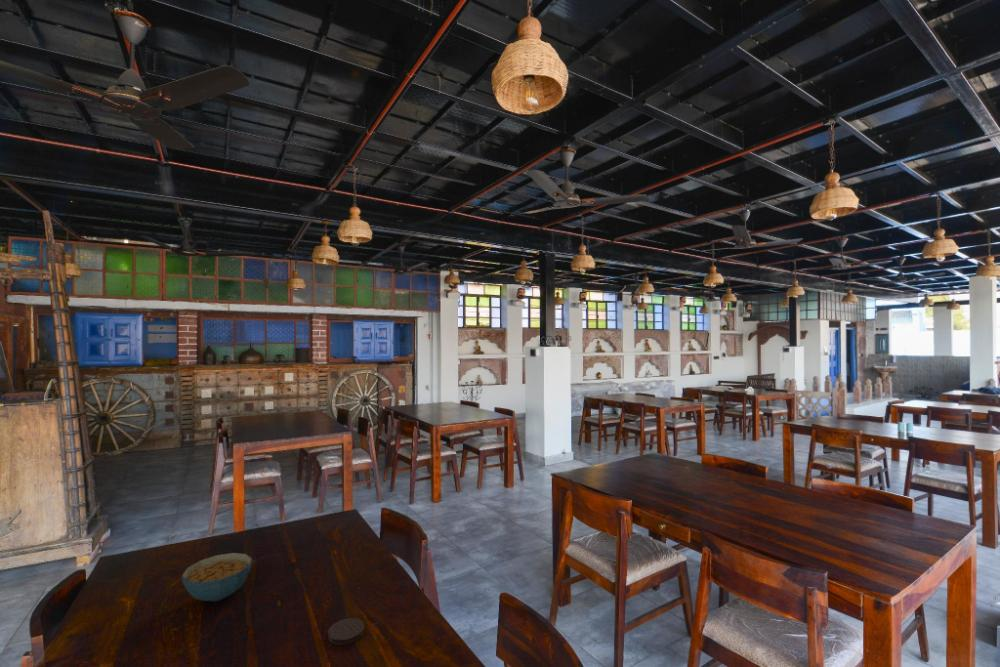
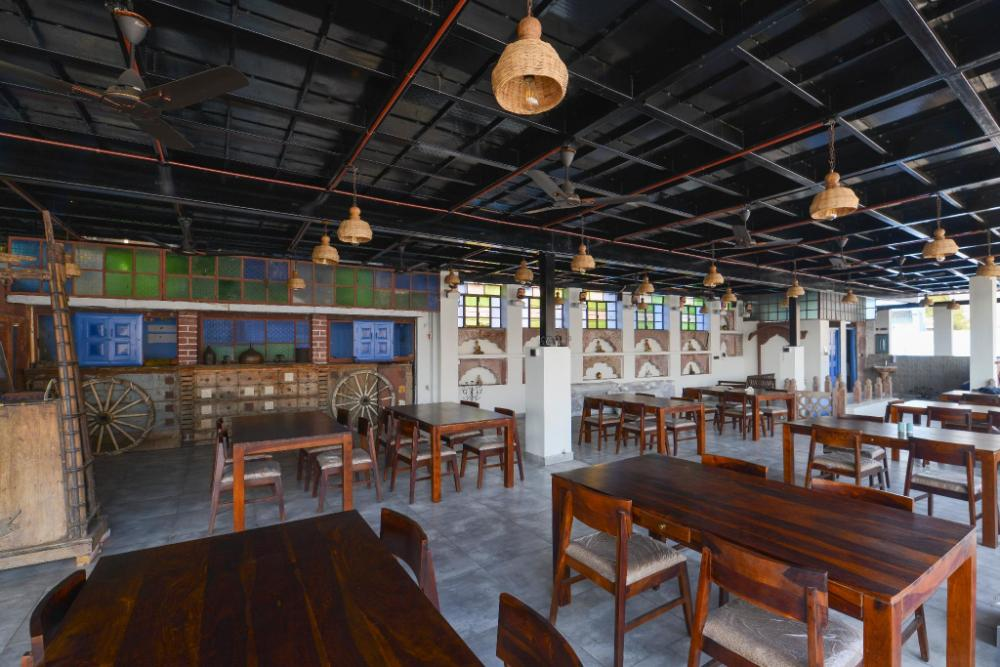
- coaster [327,617,366,646]
- cereal bowl [181,552,253,602]
